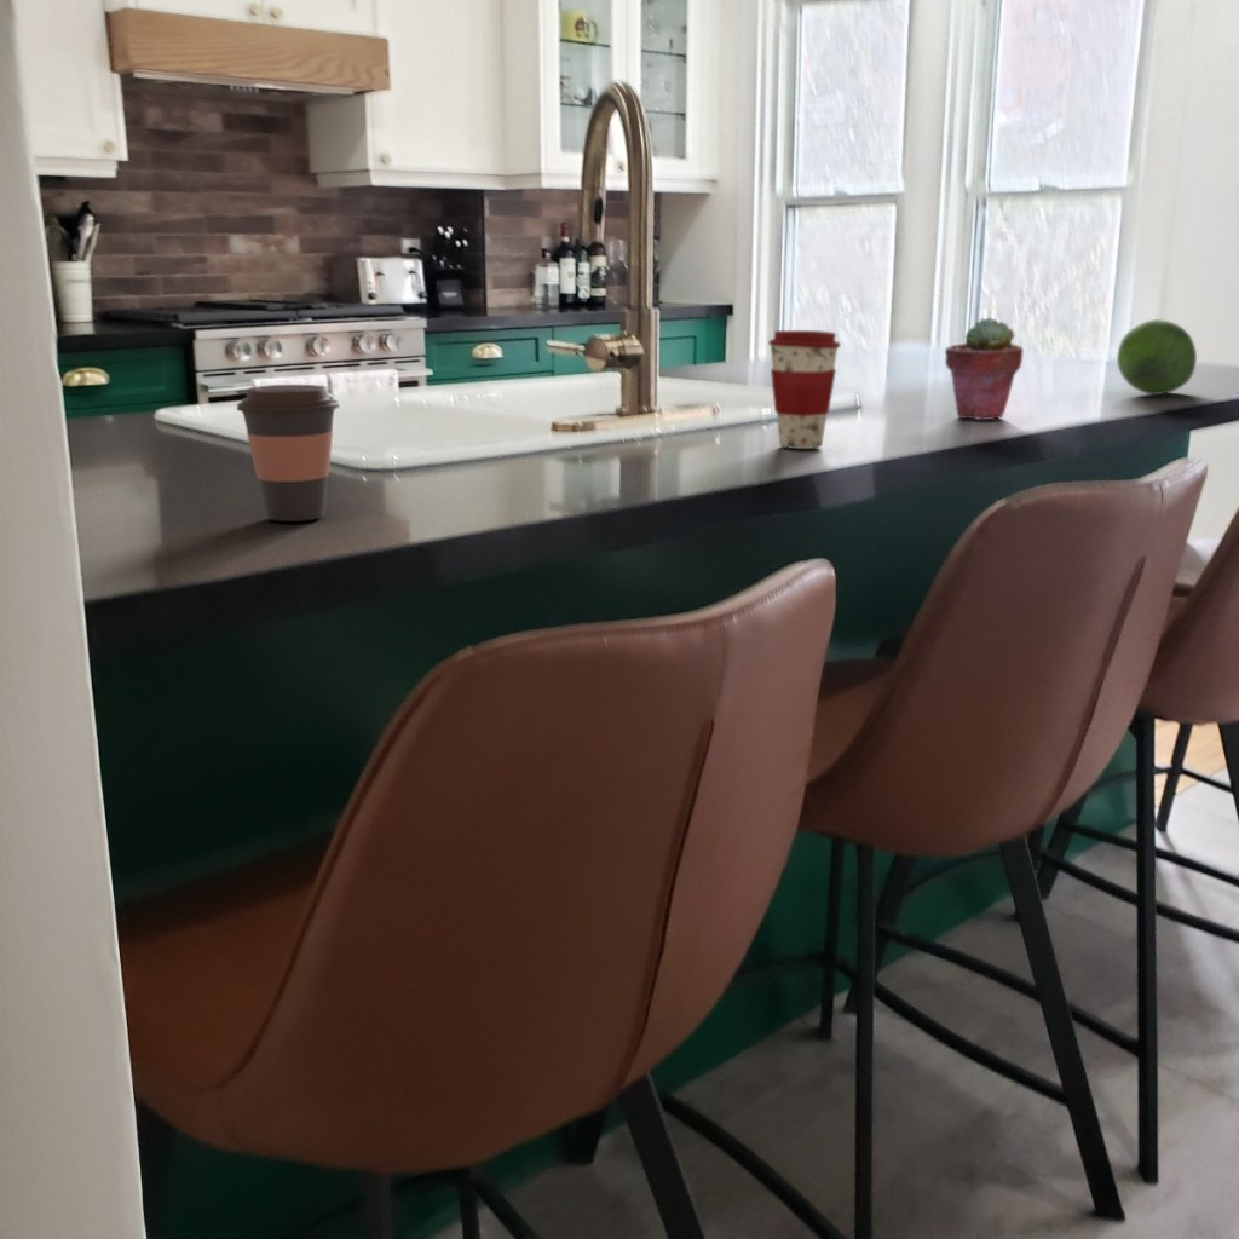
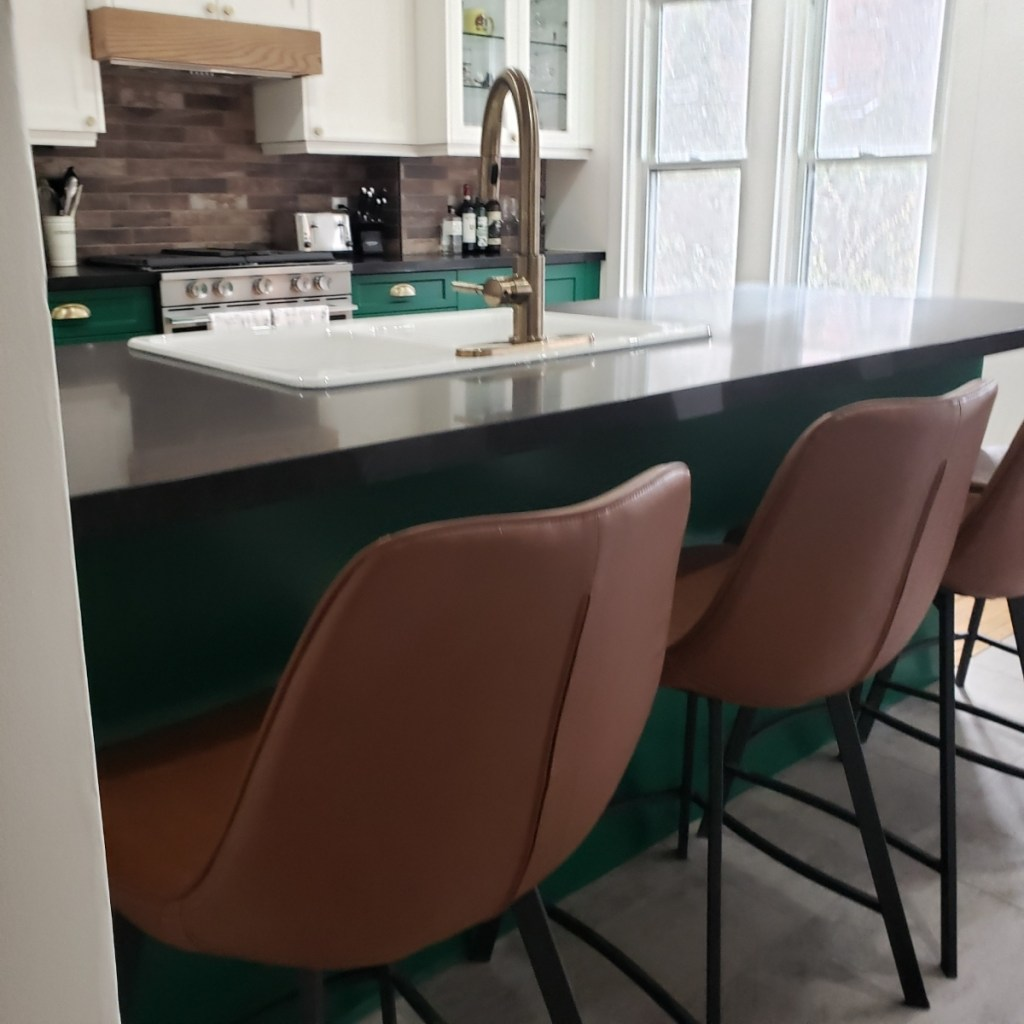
- potted succulent [944,316,1025,421]
- coffee cup [767,329,842,450]
- coffee cup [235,384,341,523]
- fruit [1116,318,1198,396]
